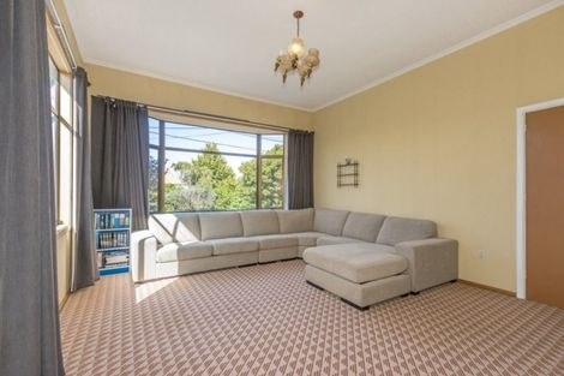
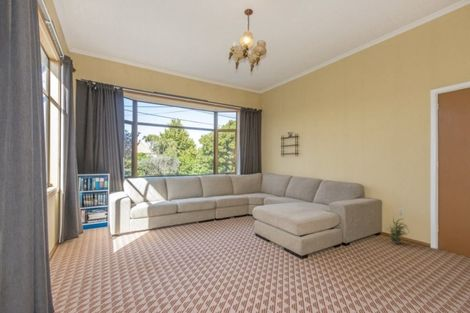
+ potted plant [385,215,410,245]
